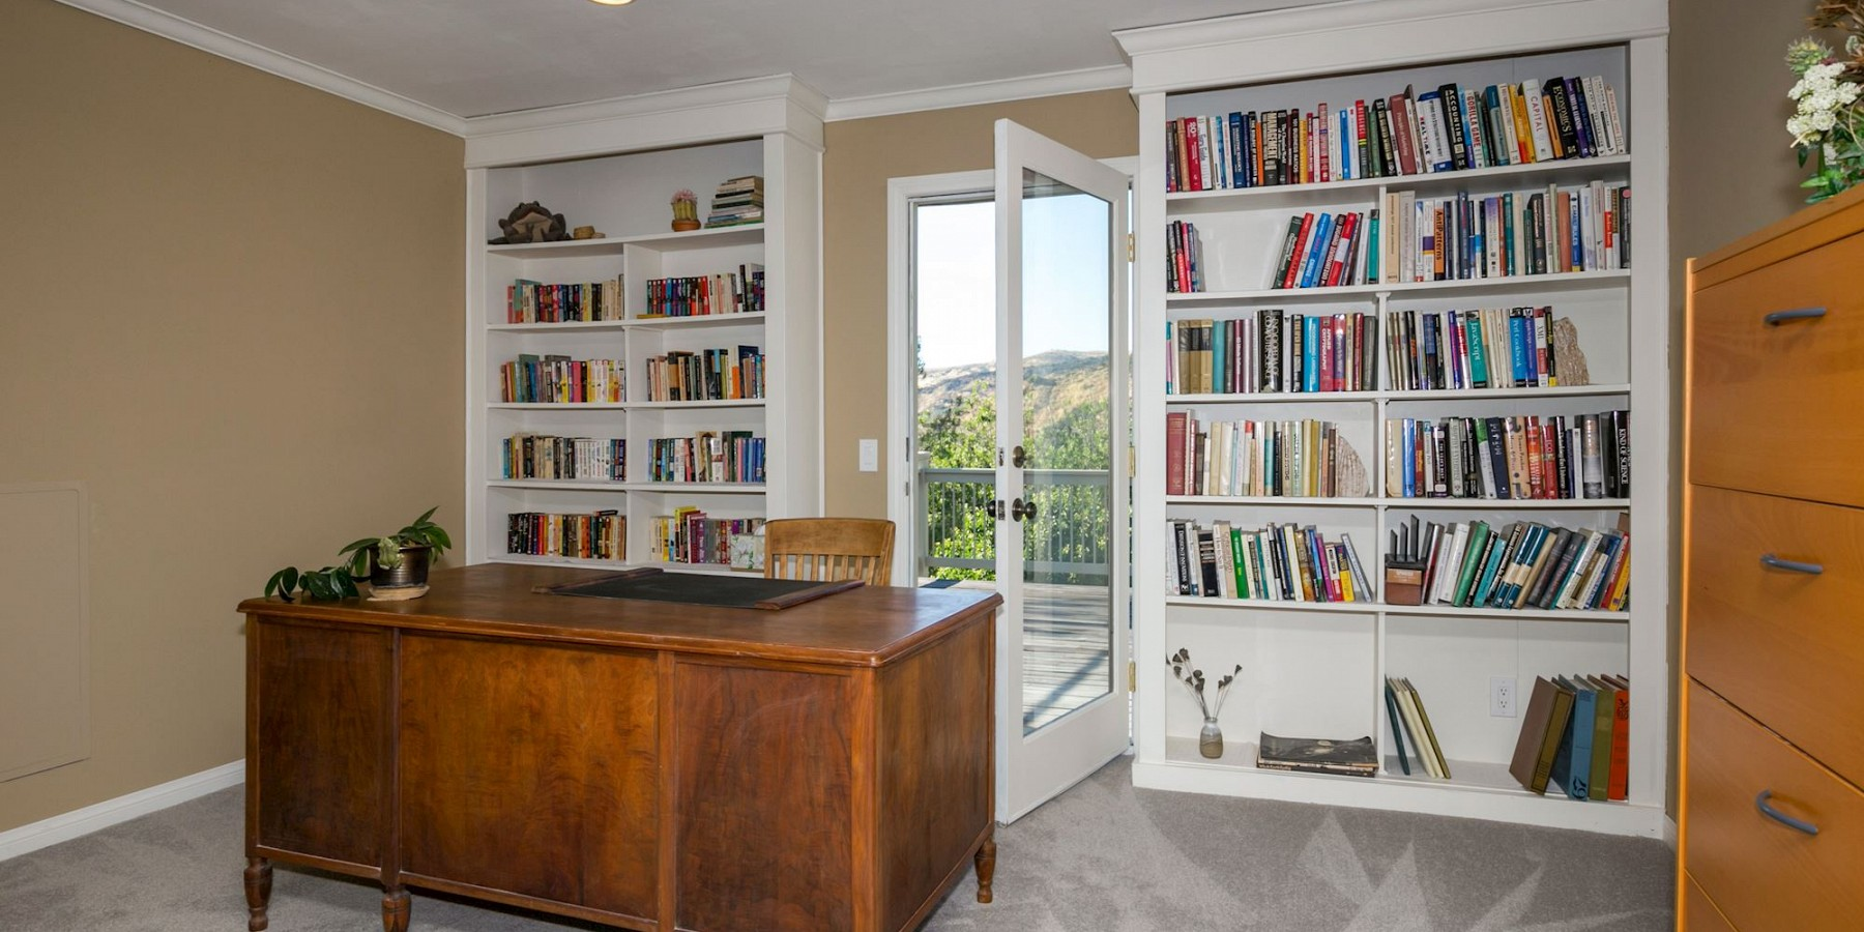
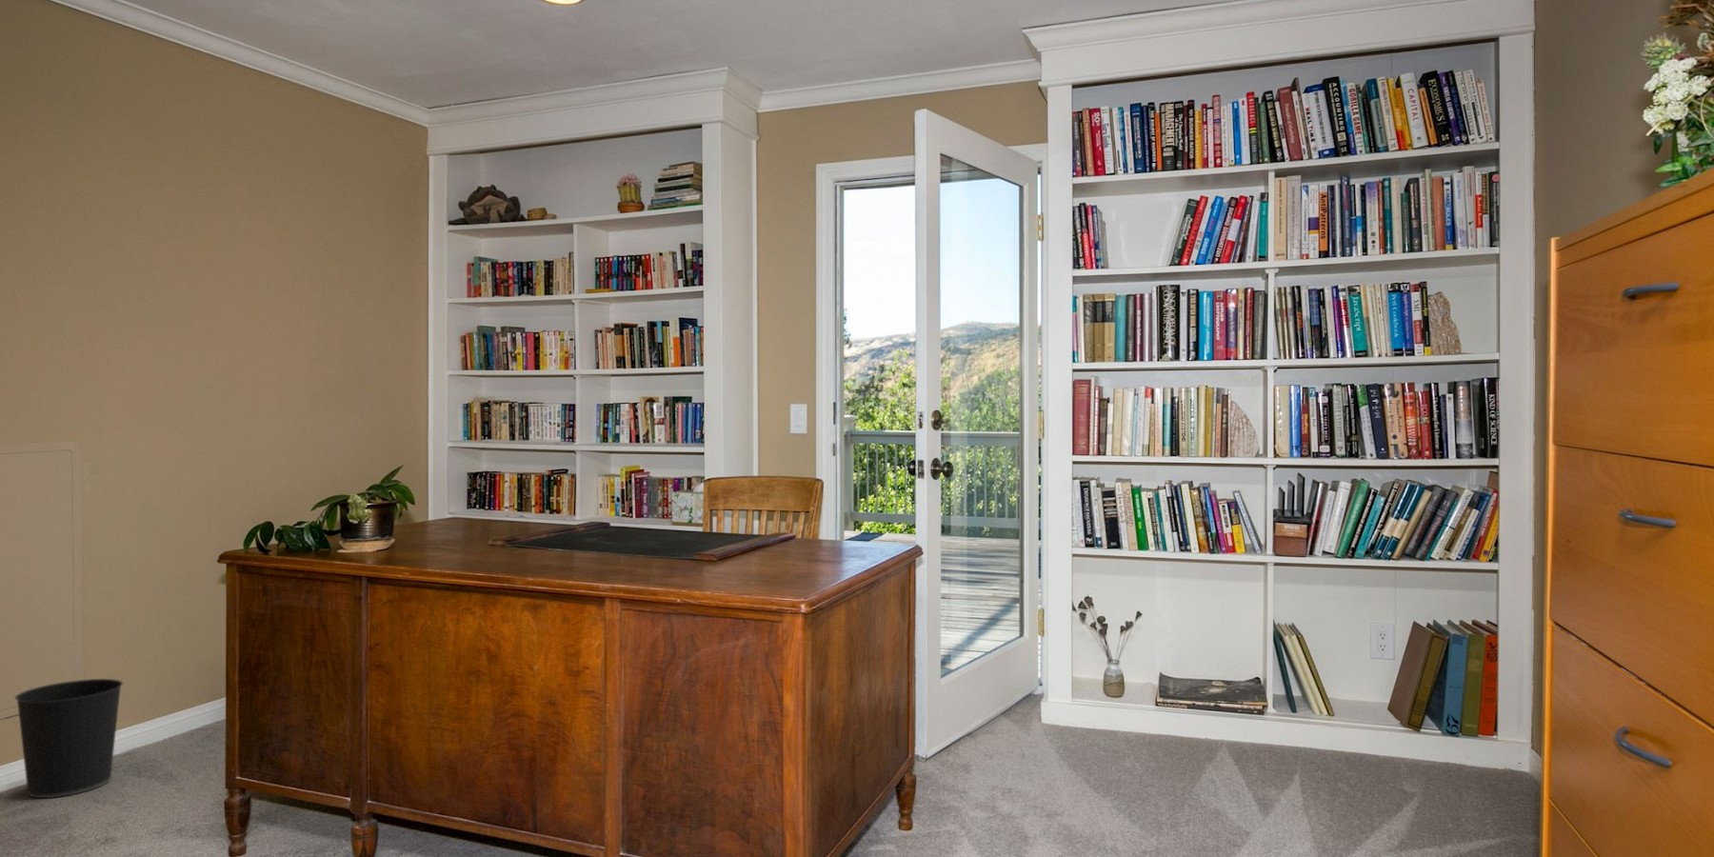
+ wastebasket [14,678,124,799]
